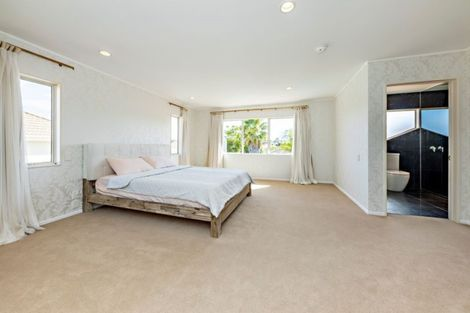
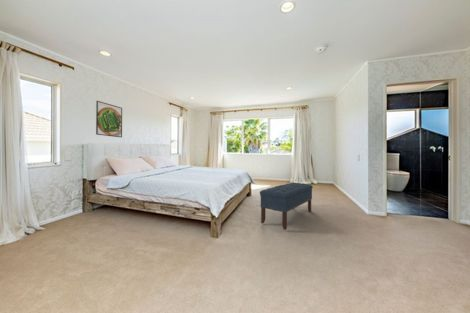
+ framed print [95,100,123,138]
+ bench [259,182,314,231]
